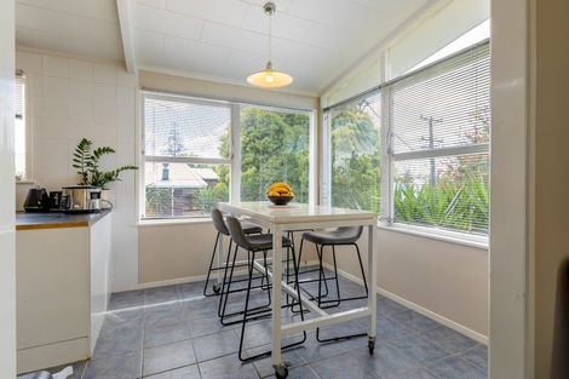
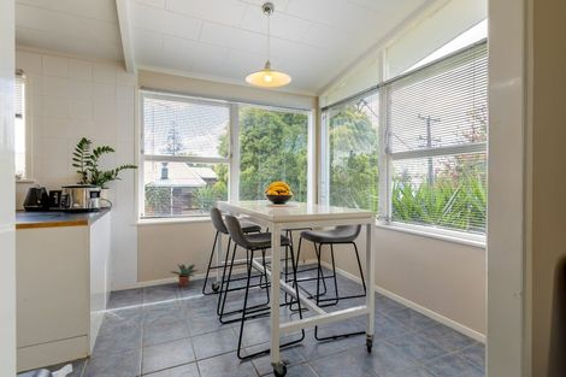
+ potted plant [170,263,200,288]
